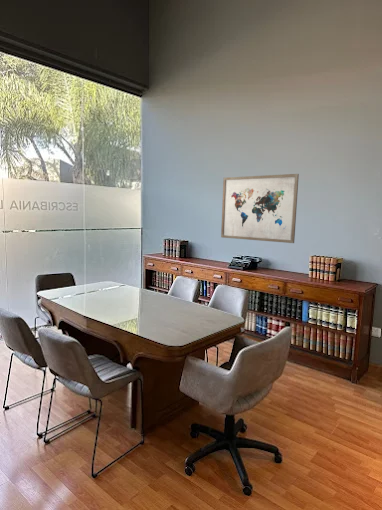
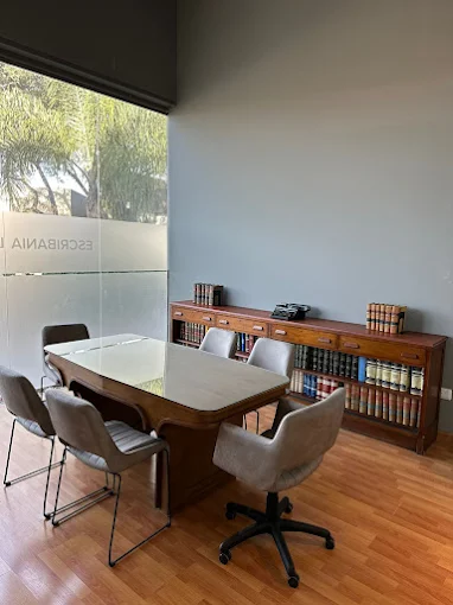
- wall art [220,173,300,244]
